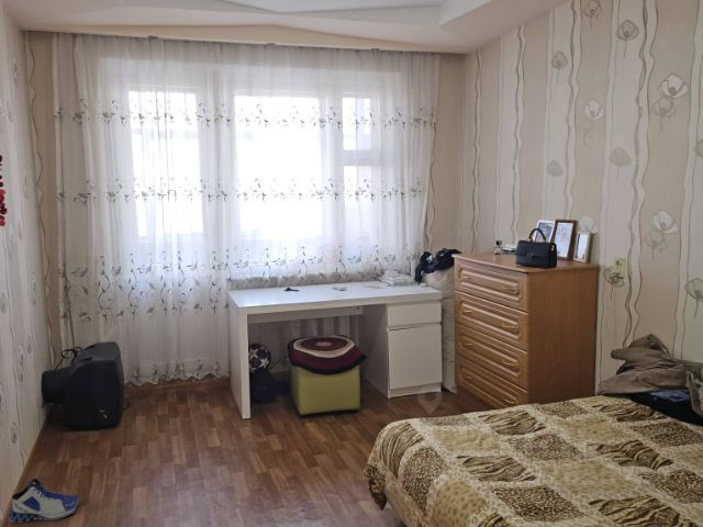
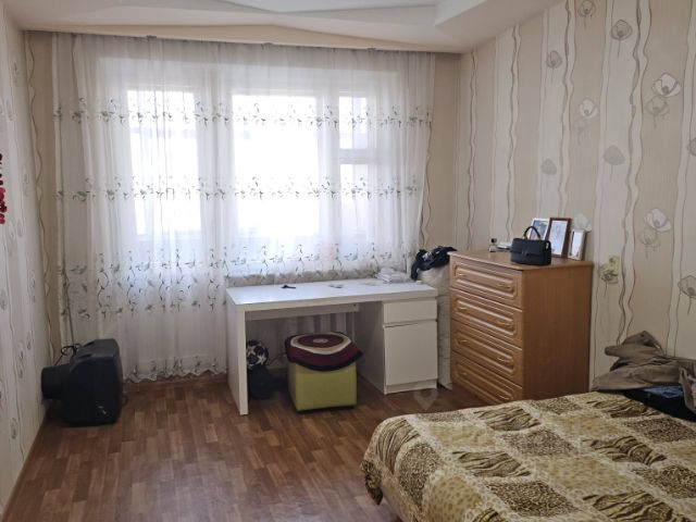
- sneaker [8,478,79,524]
